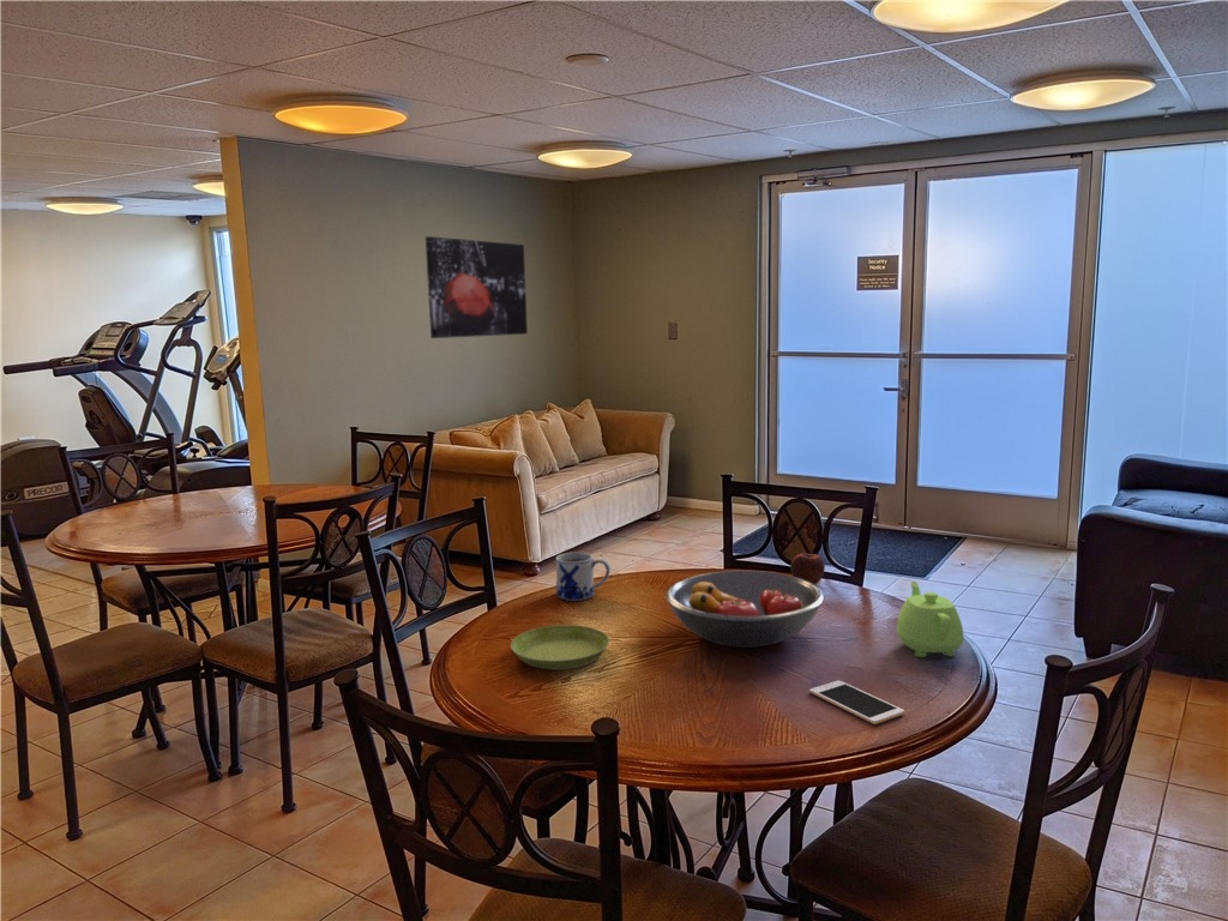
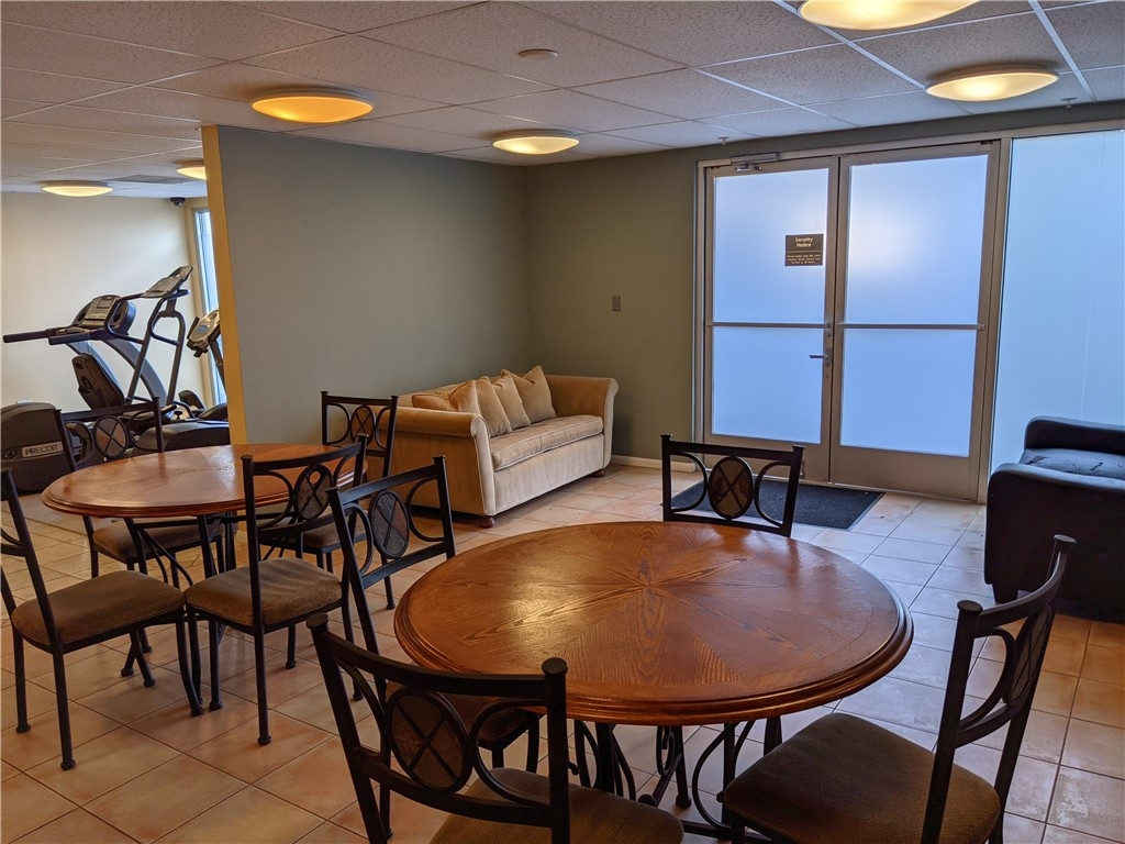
- saucer [510,624,610,670]
- teapot [896,579,964,658]
- fruit bowl [664,570,825,649]
- cell phone [808,680,905,726]
- wall art [425,235,529,339]
- mug [555,552,612,602]
- apple [790,553,826,585]
